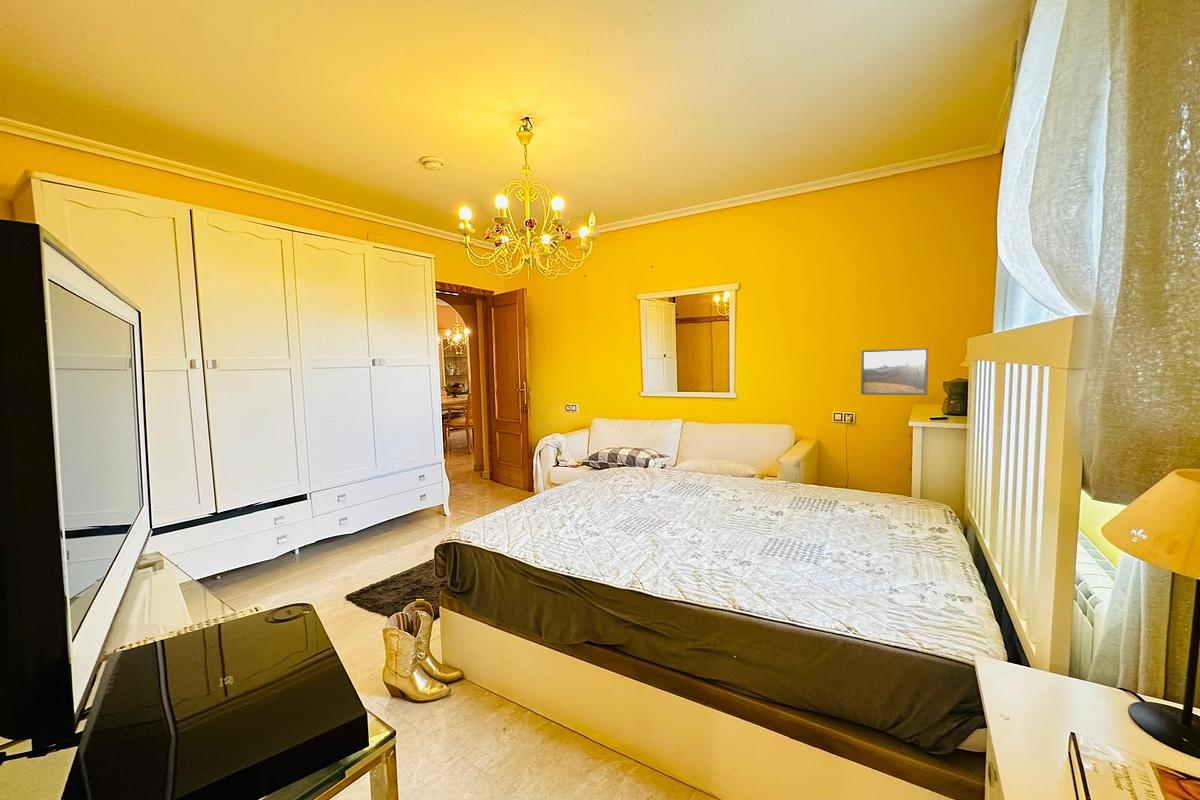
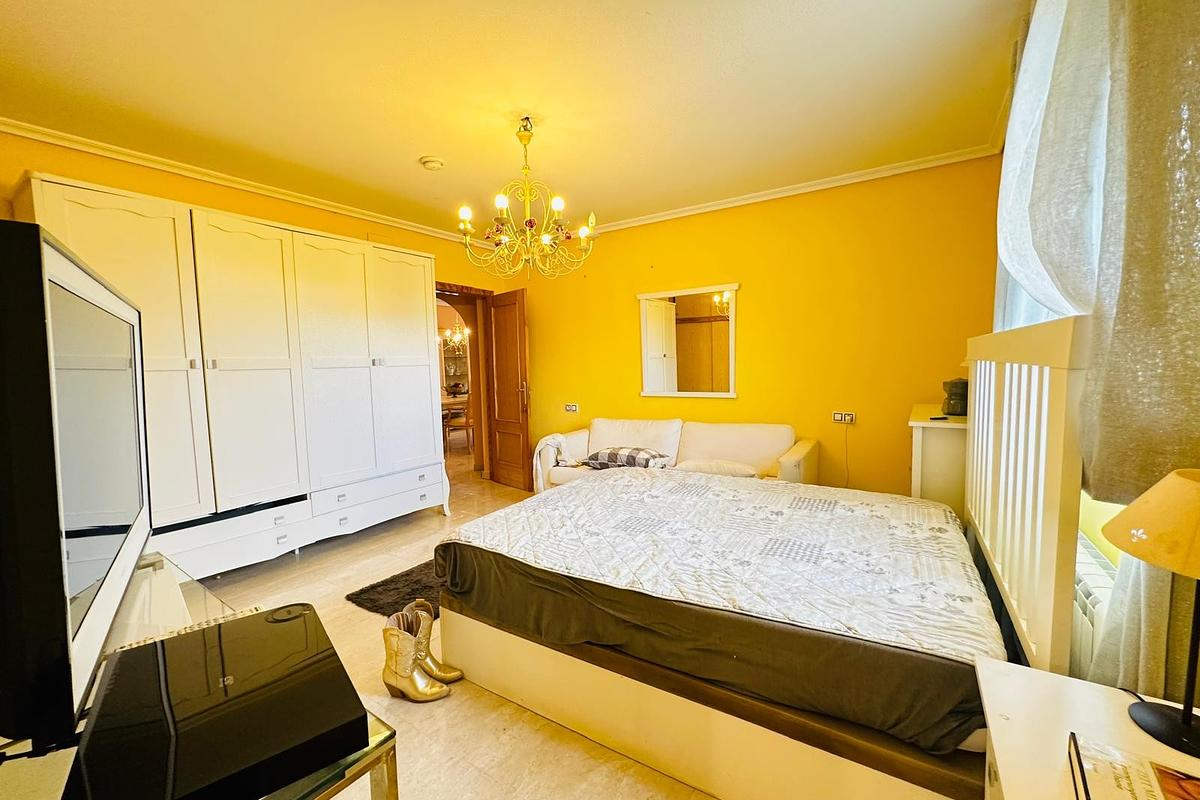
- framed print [860,347,929,396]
